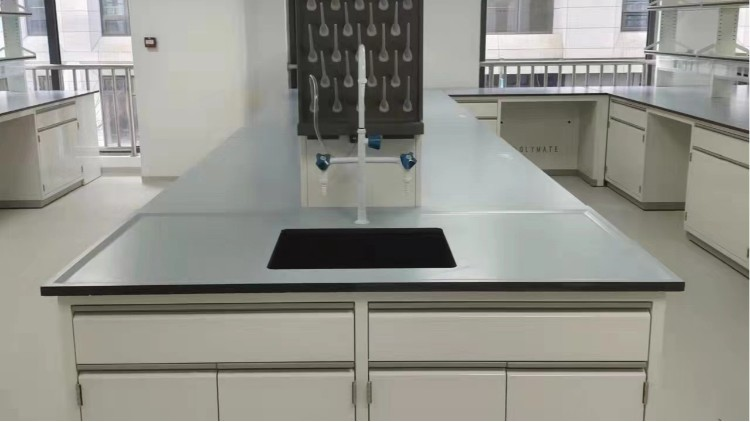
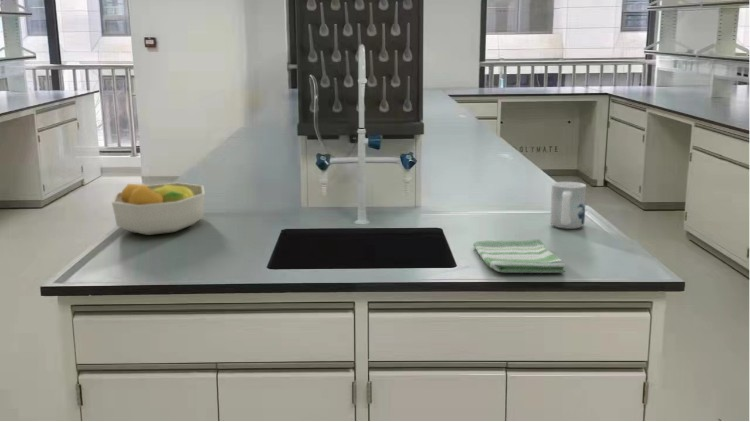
+ fruit bowl [111,182,206,236]
+ mug [549,181,587,230]
+ dish towel [472,238,566,274]
